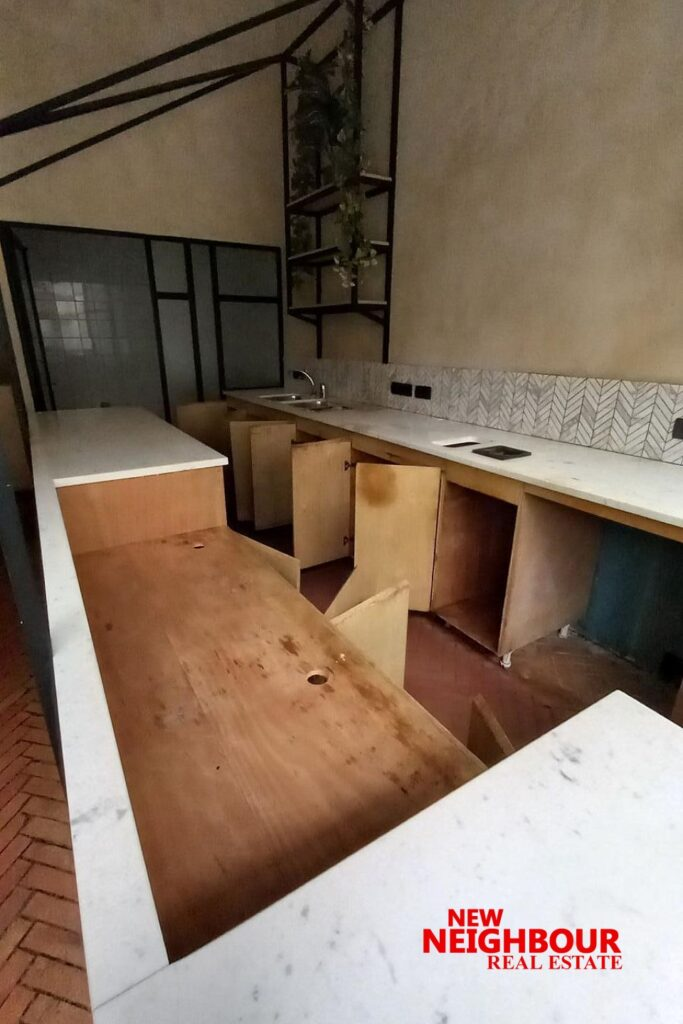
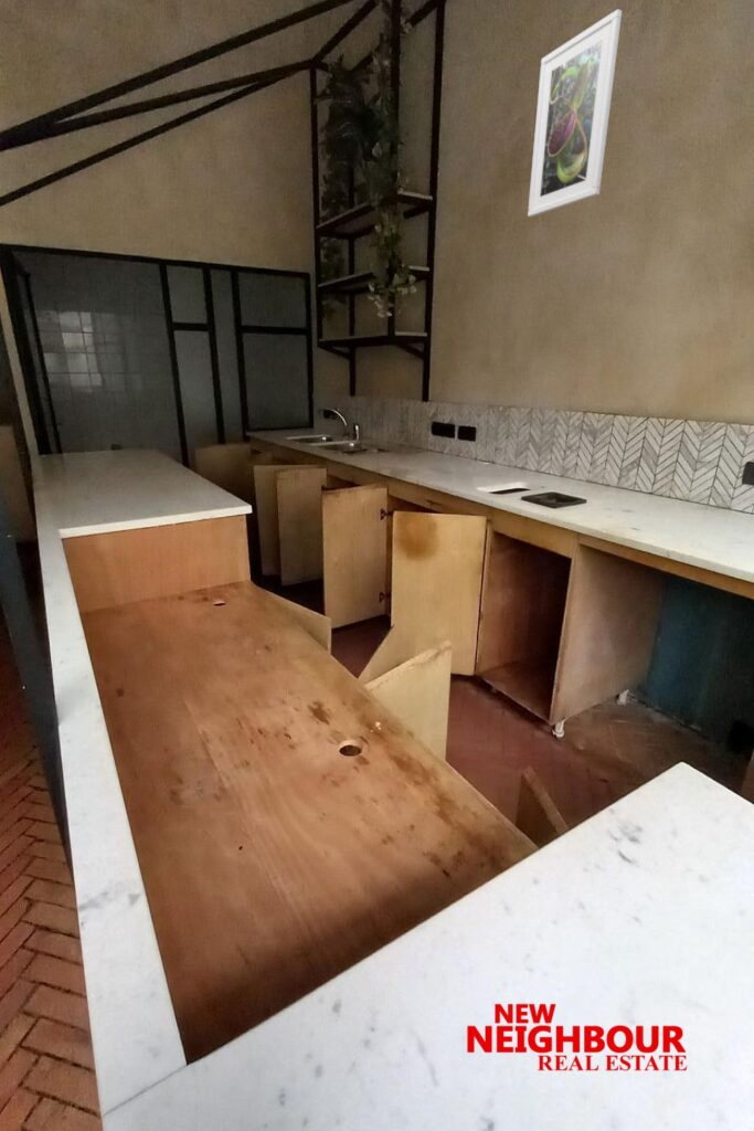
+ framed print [527,8,623,219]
